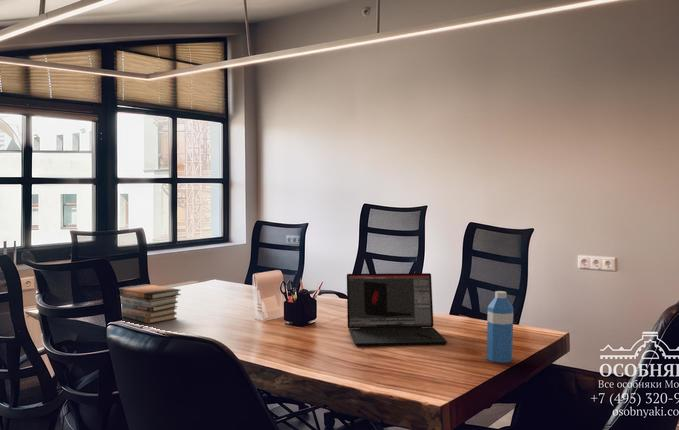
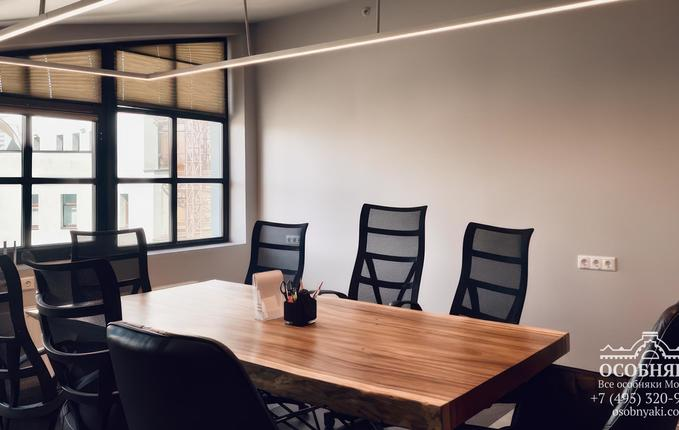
- book stack [118,283,182,325]
- laptop [346,272,448,347]
- water bottle [486,290,514,364]
